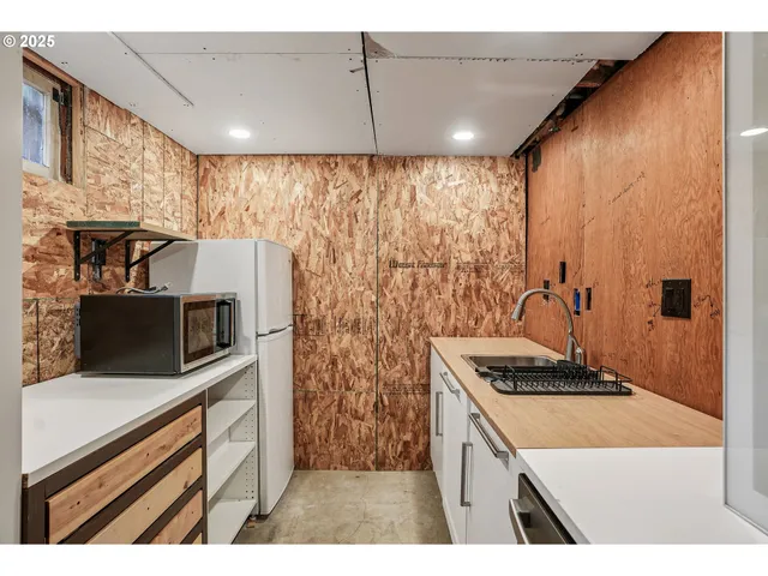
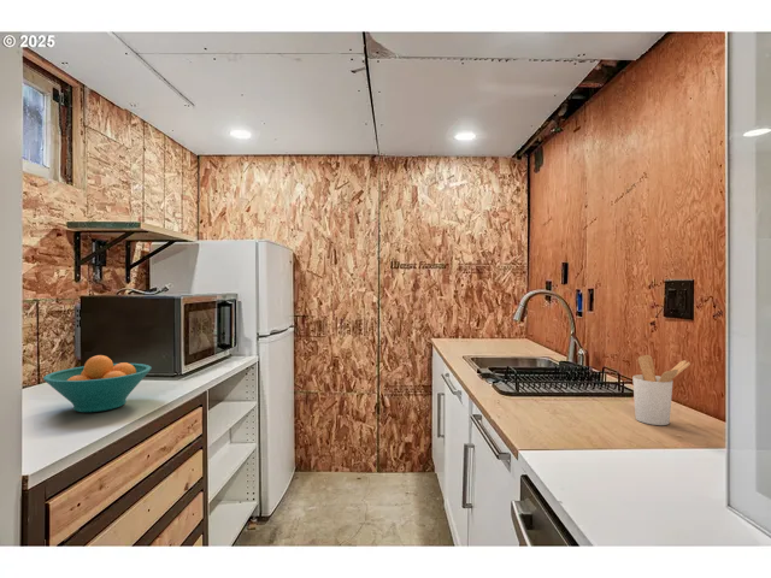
+ fruit bowl [42,354,153,413]
+ utensil holder [631,354,691,426]
